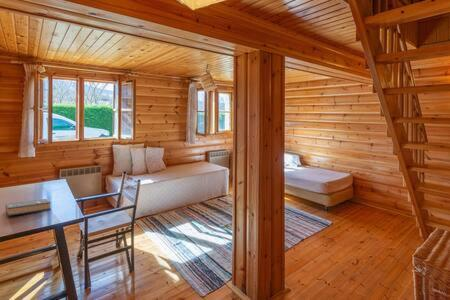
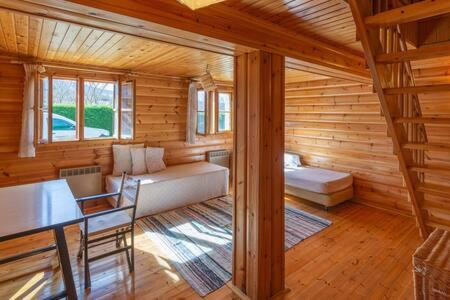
- hardback book [5,198,52,217]
